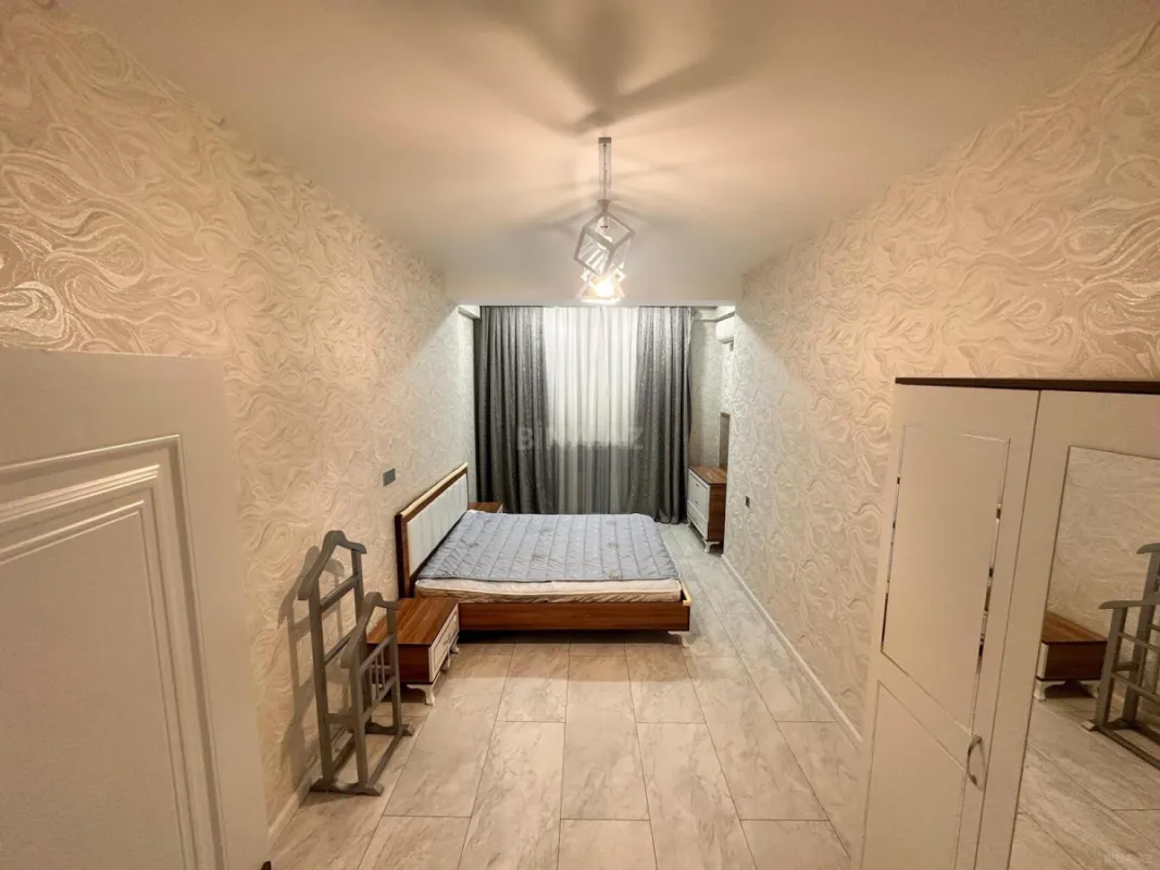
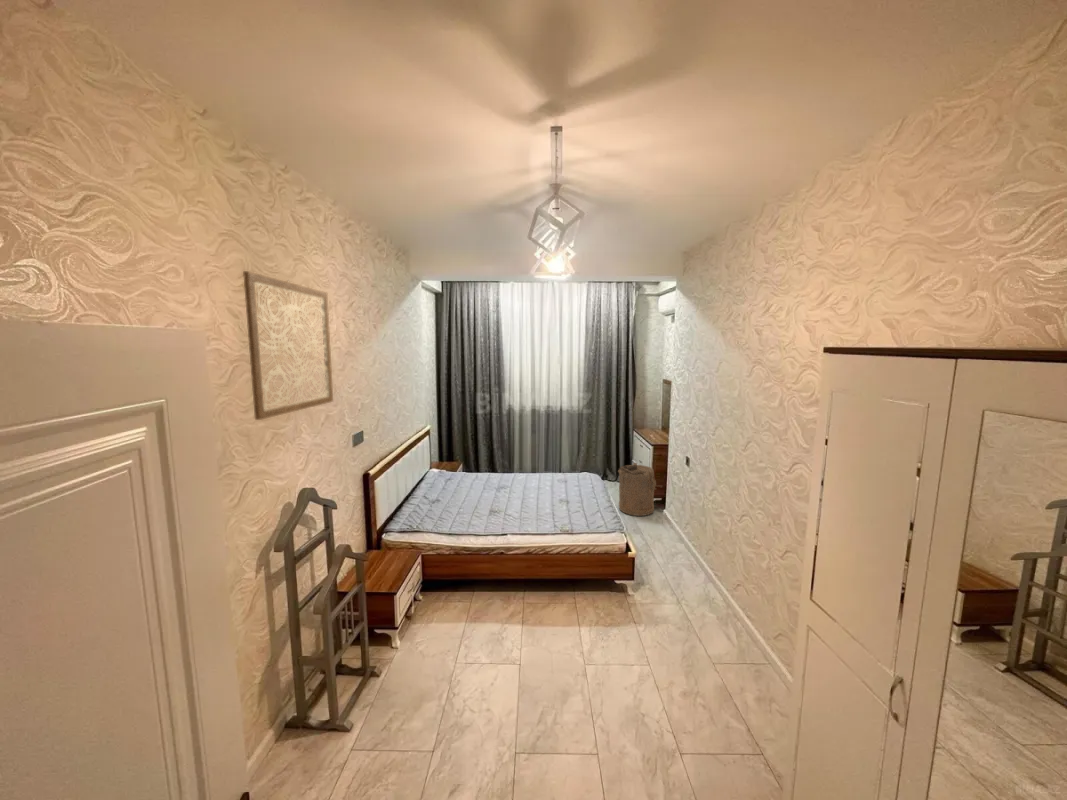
+ wall art [242,270,334,421]
+ laundry hamper [617,462,664,517]
